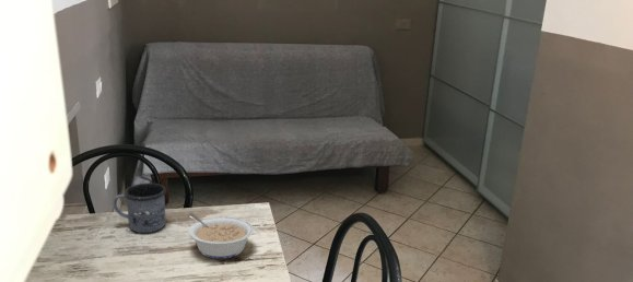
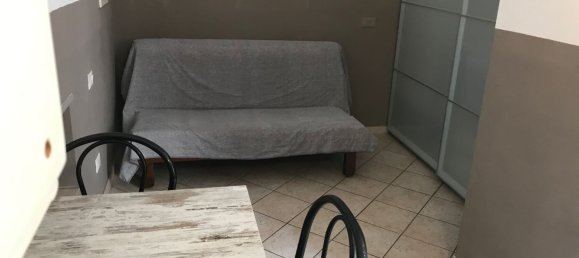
- legume [187,212,255,260]
- mug [113,181,167,234]
